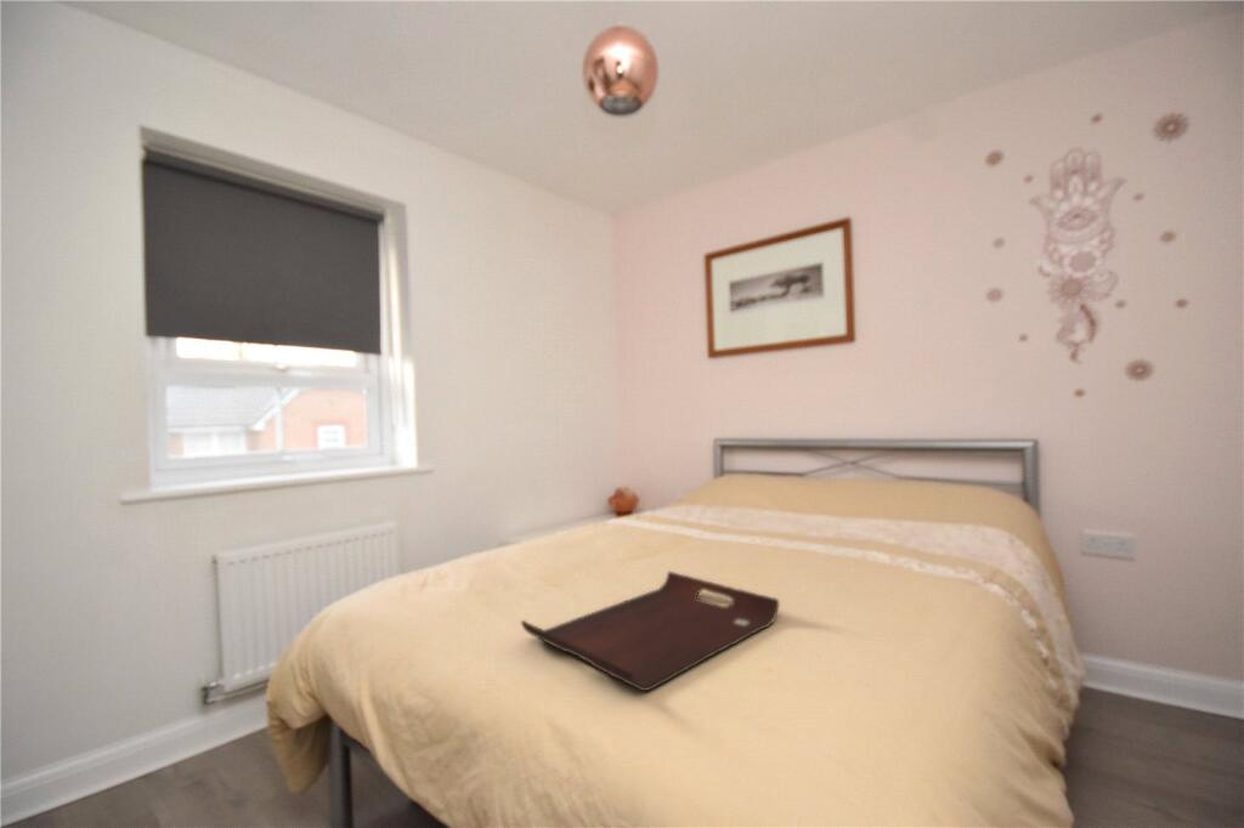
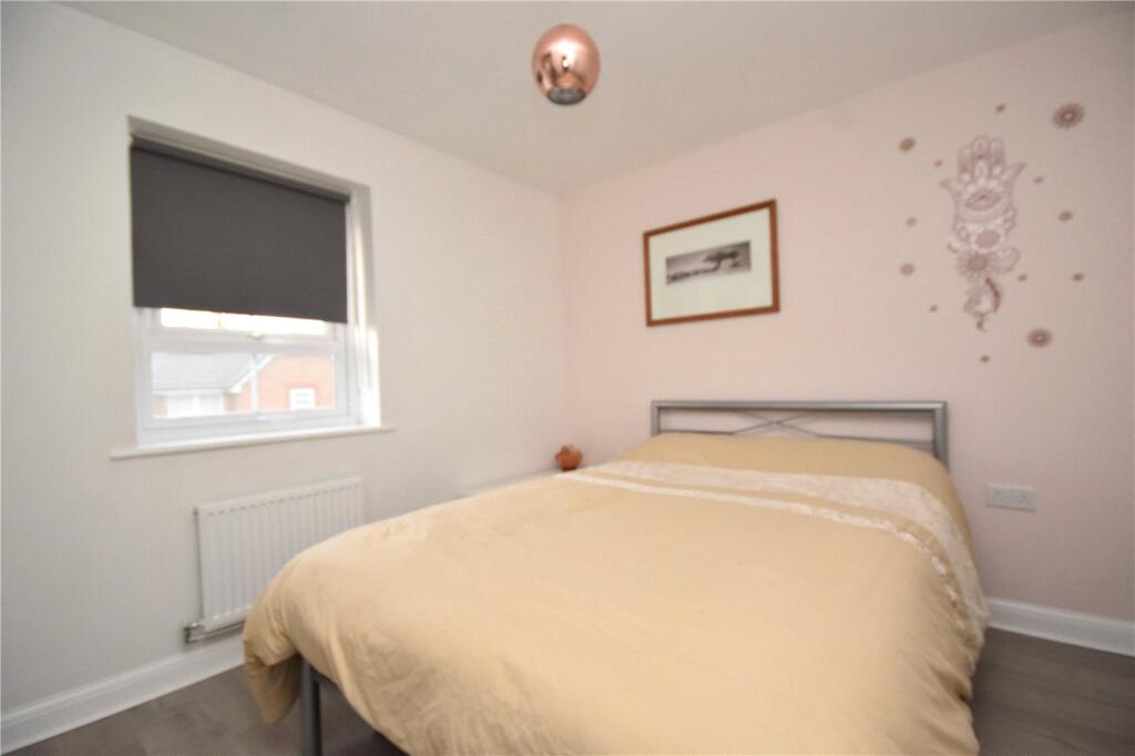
- serving tray [520,571,780,692]
